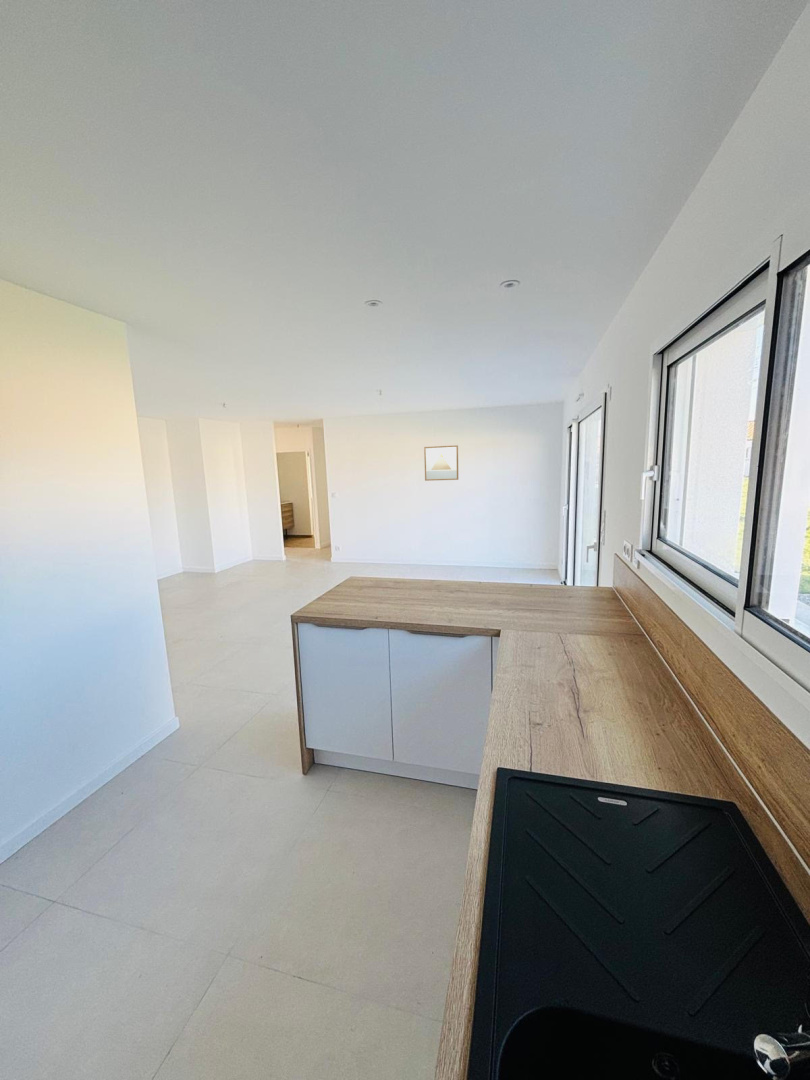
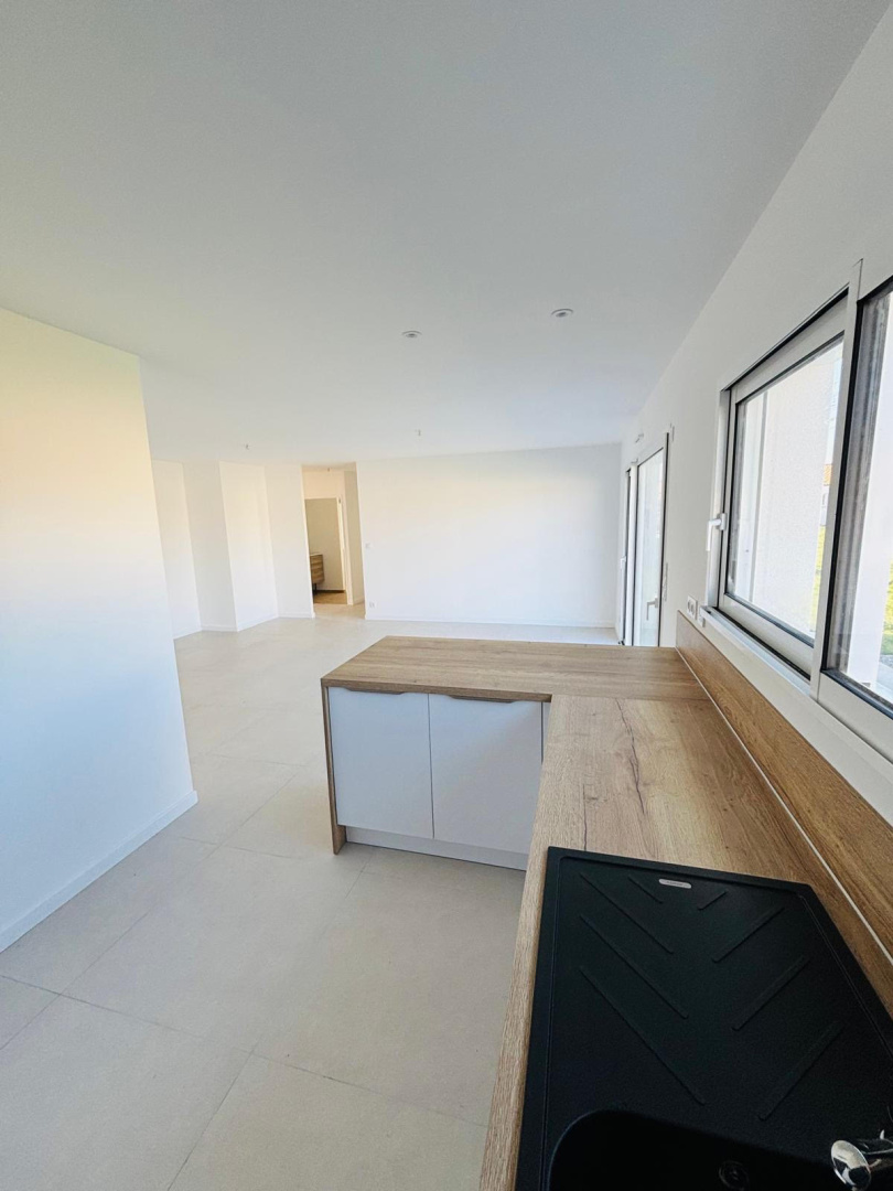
- wall art [423,444,459,482]
